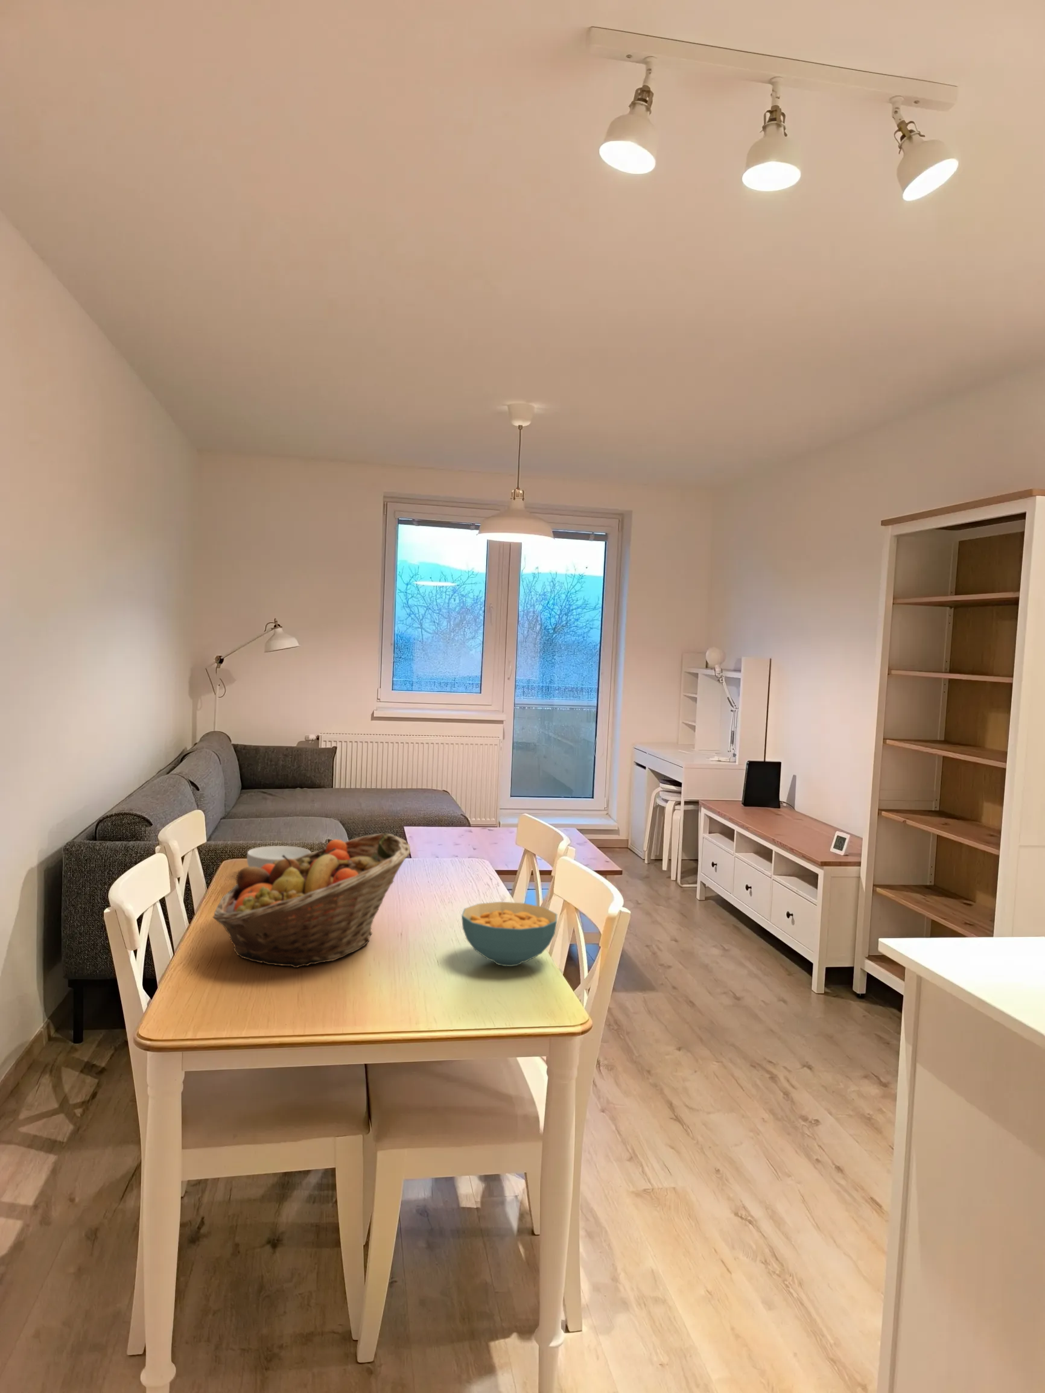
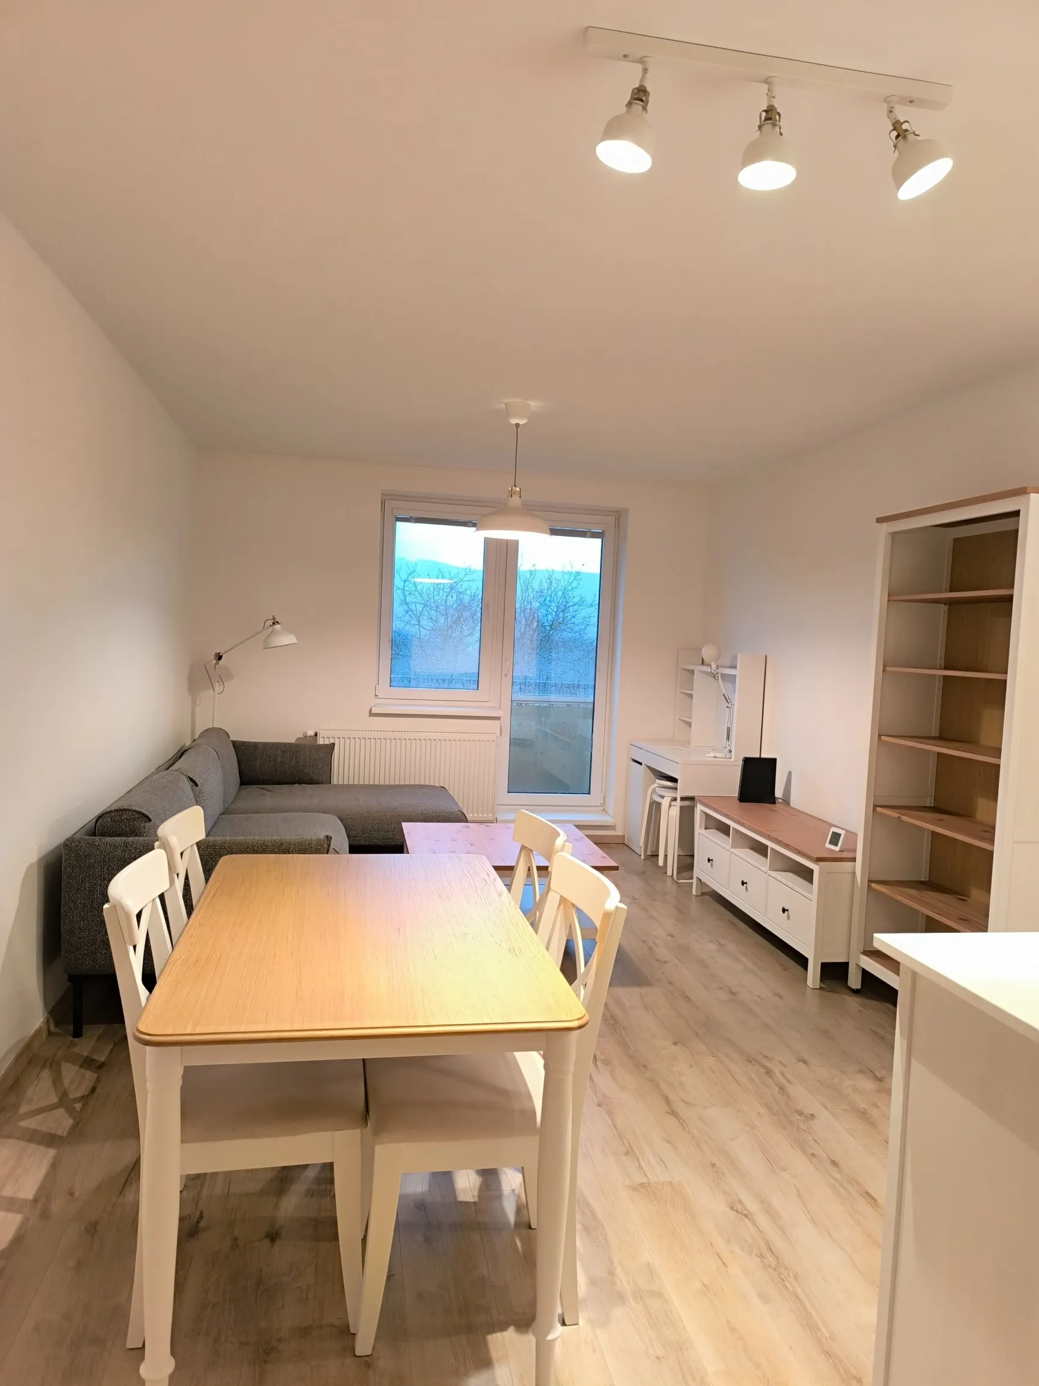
- cereal bowl [461,901,558,967]
- fruit basket [212,832,412,968]
- cereal bowl [246,845,312,868]
